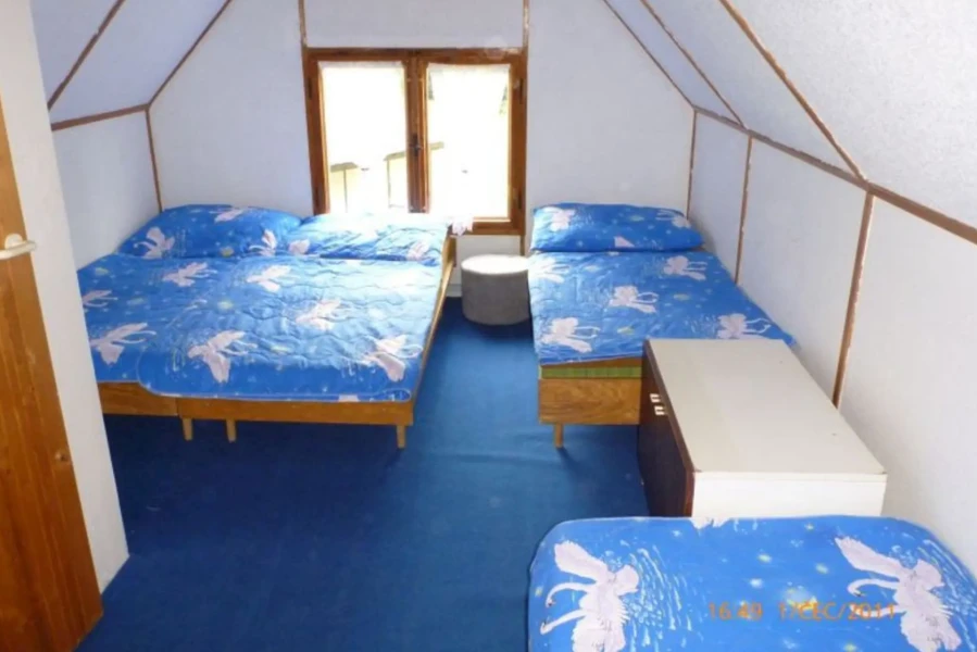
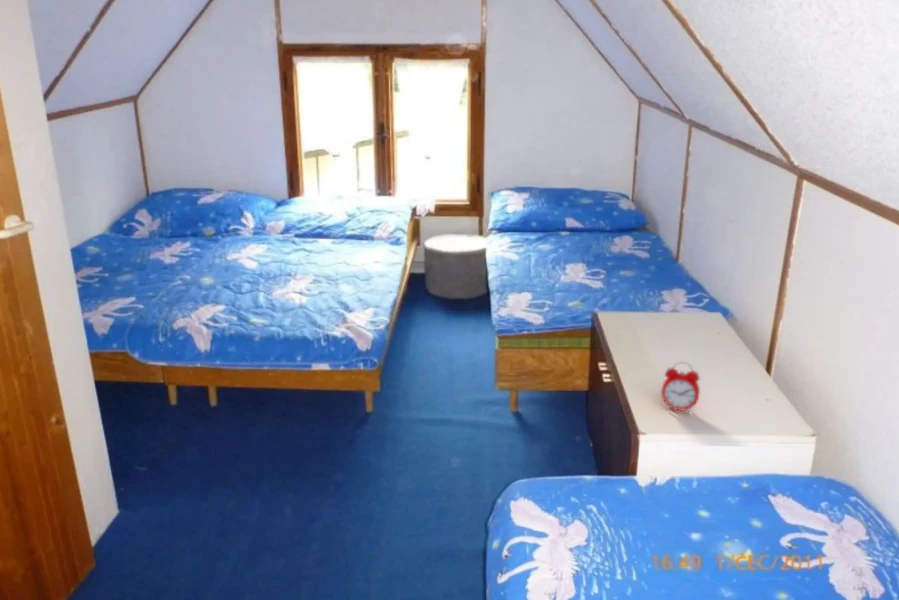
+ alarm clock [660,361,701,415]
